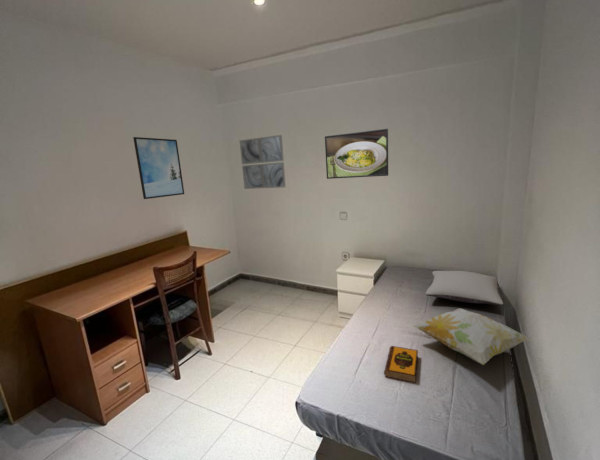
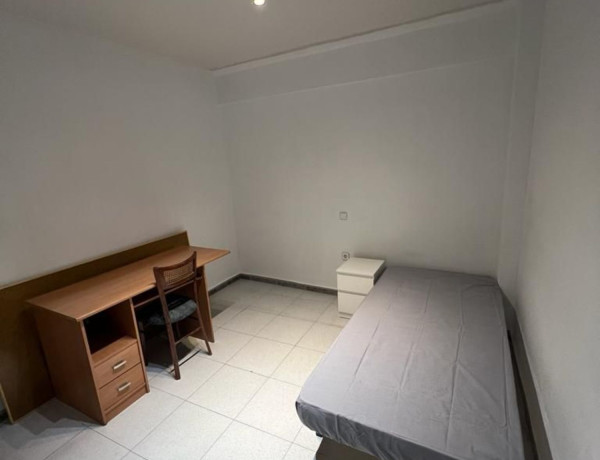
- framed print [132,136,185,200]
- pillow [425,270,504,306]
- hardback book [383,345,419,384]
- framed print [324,128,389,180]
- wall art [239,134,287,190]
- decorative pillow [412,308,532,366]
